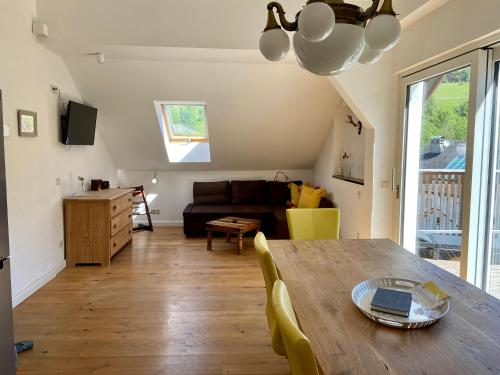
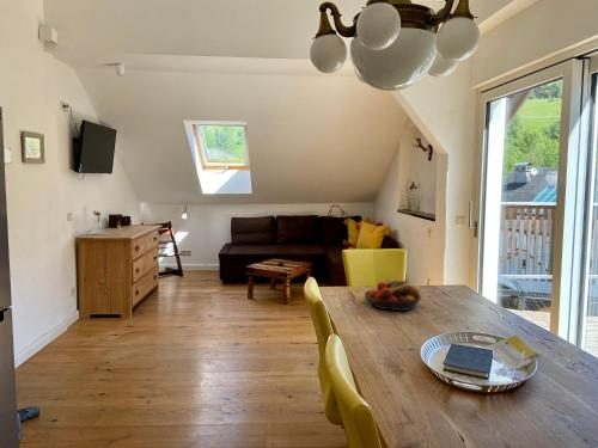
+ fruit bowl [364,276,422,312]
